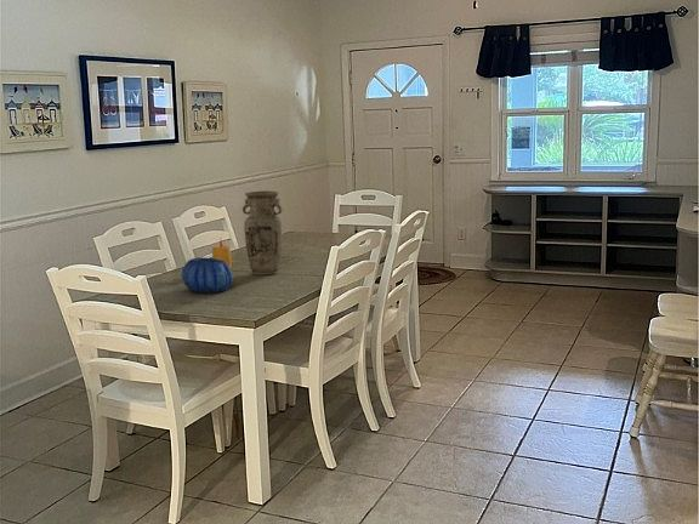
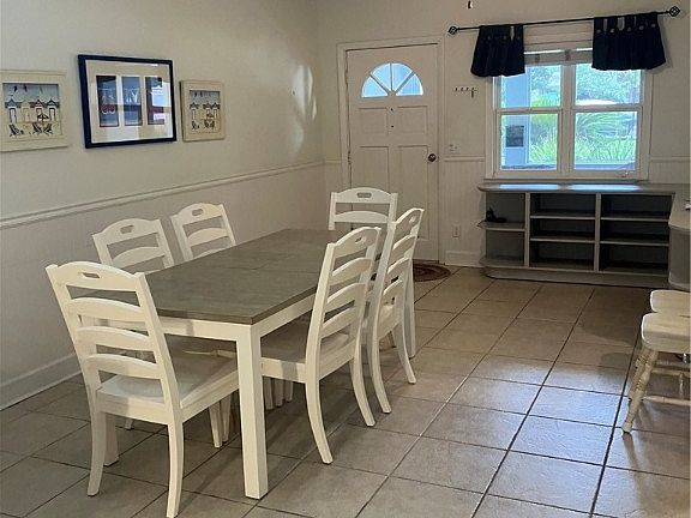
- candle [211,239,233,270]
- decorative bowl [181,257,234,294]
- vase [241,189,284,275]
